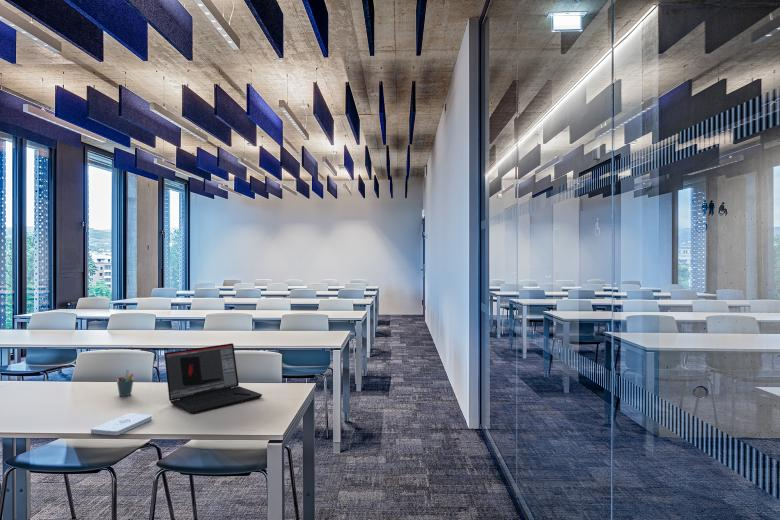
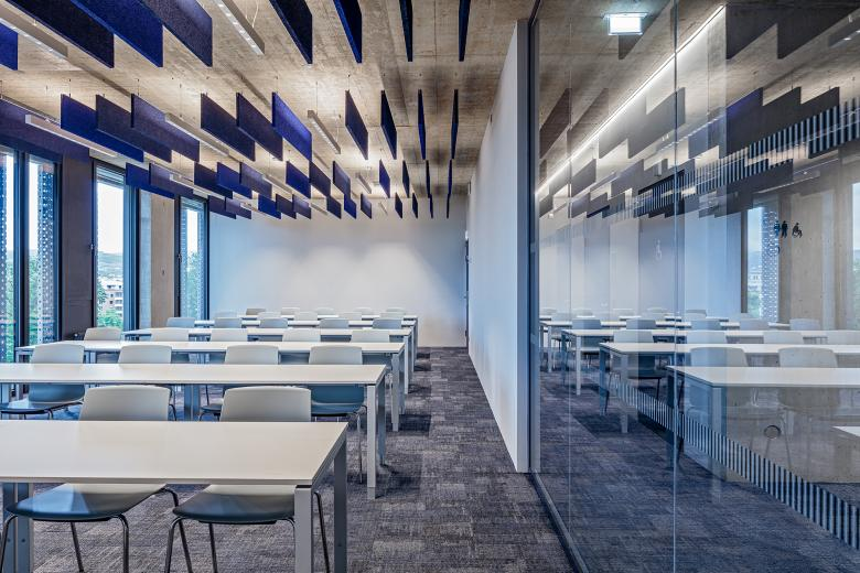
- pen holder [116,369,135,397]
- notepad [90,412,153,436]
- laptop [164,342,263,415]
